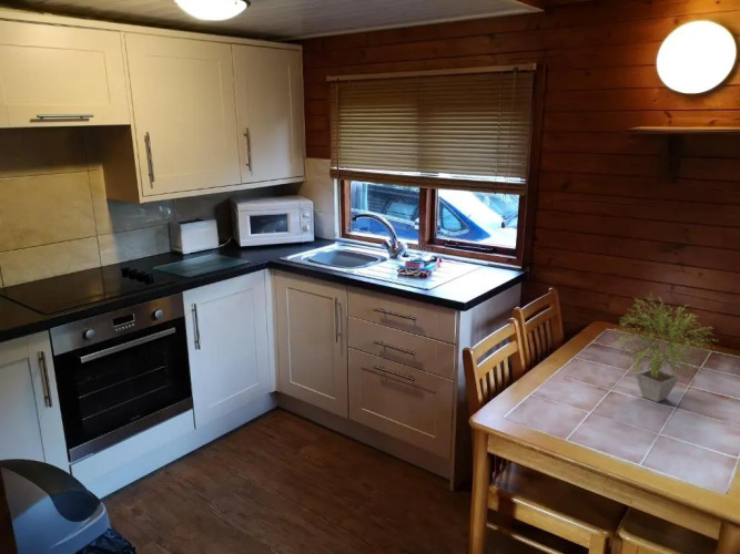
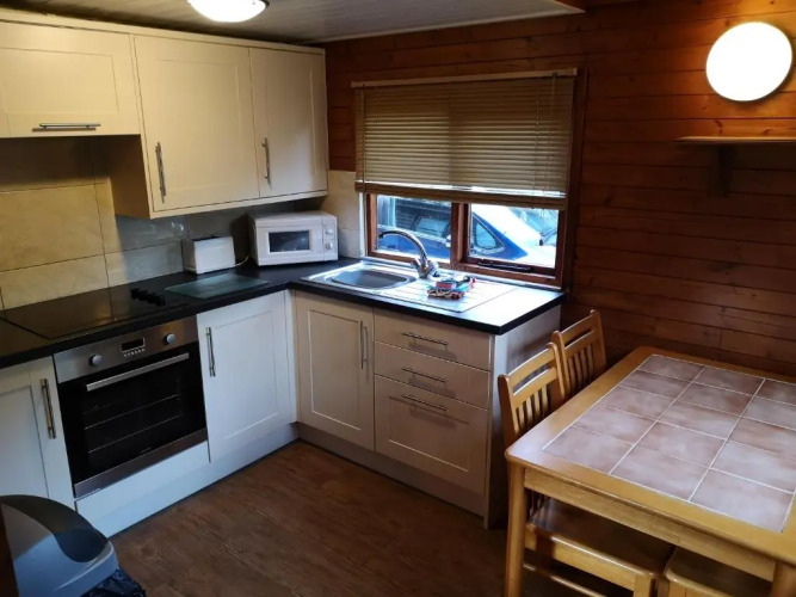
- potted plant [609,291,718,403]
